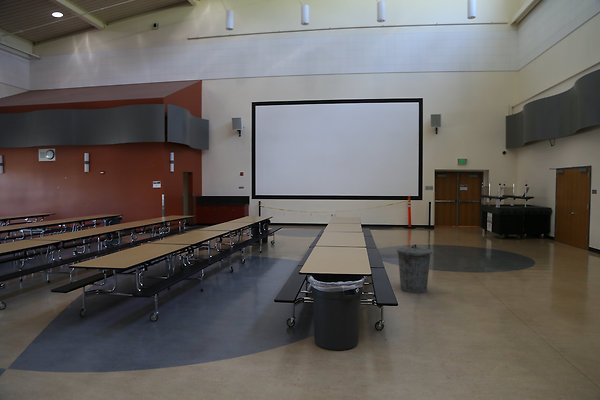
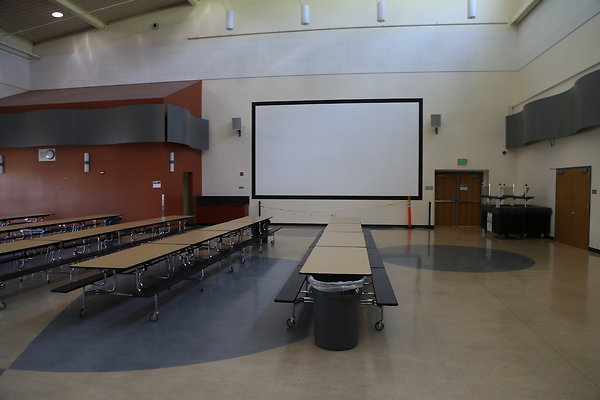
- trash can [396,243,433,294]
